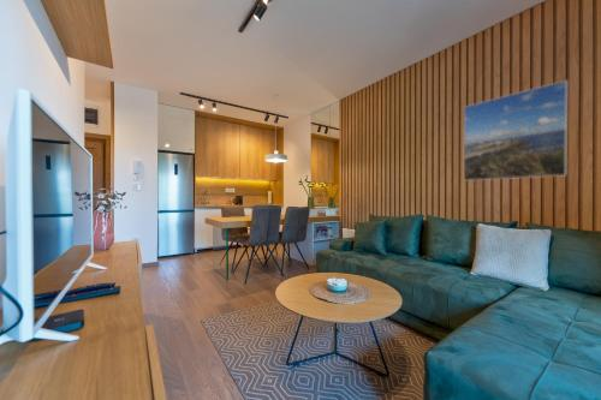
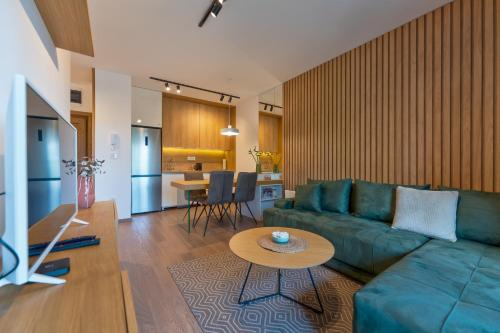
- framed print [463,79,569,181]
